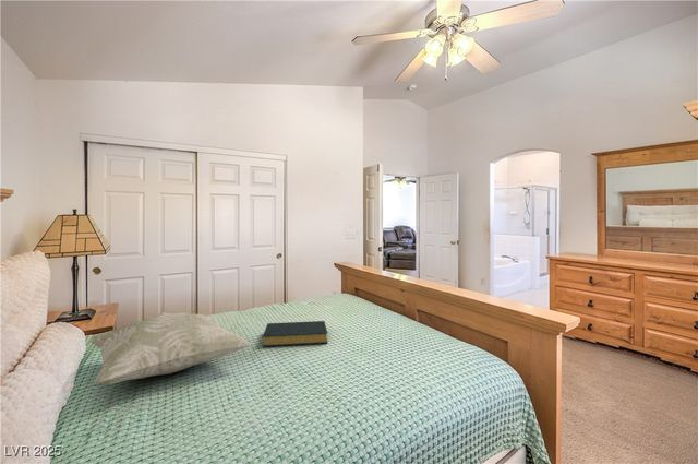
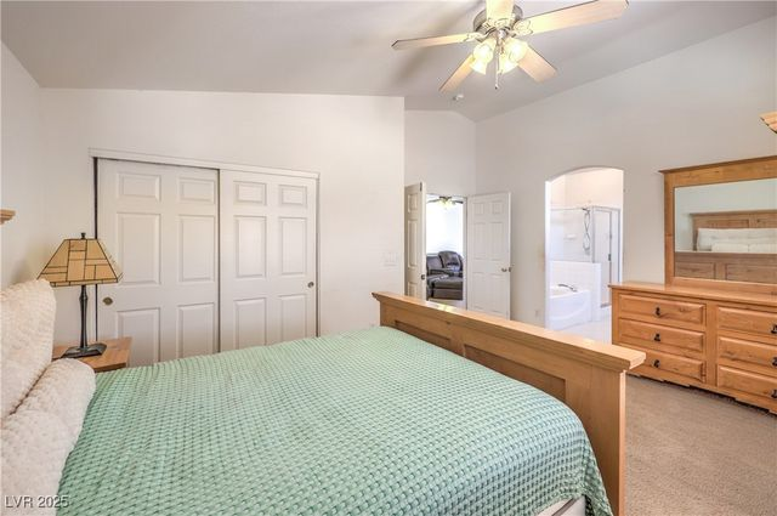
- decorative pillow [88,311,252,386]
- hardback book [262,320,328,348]
